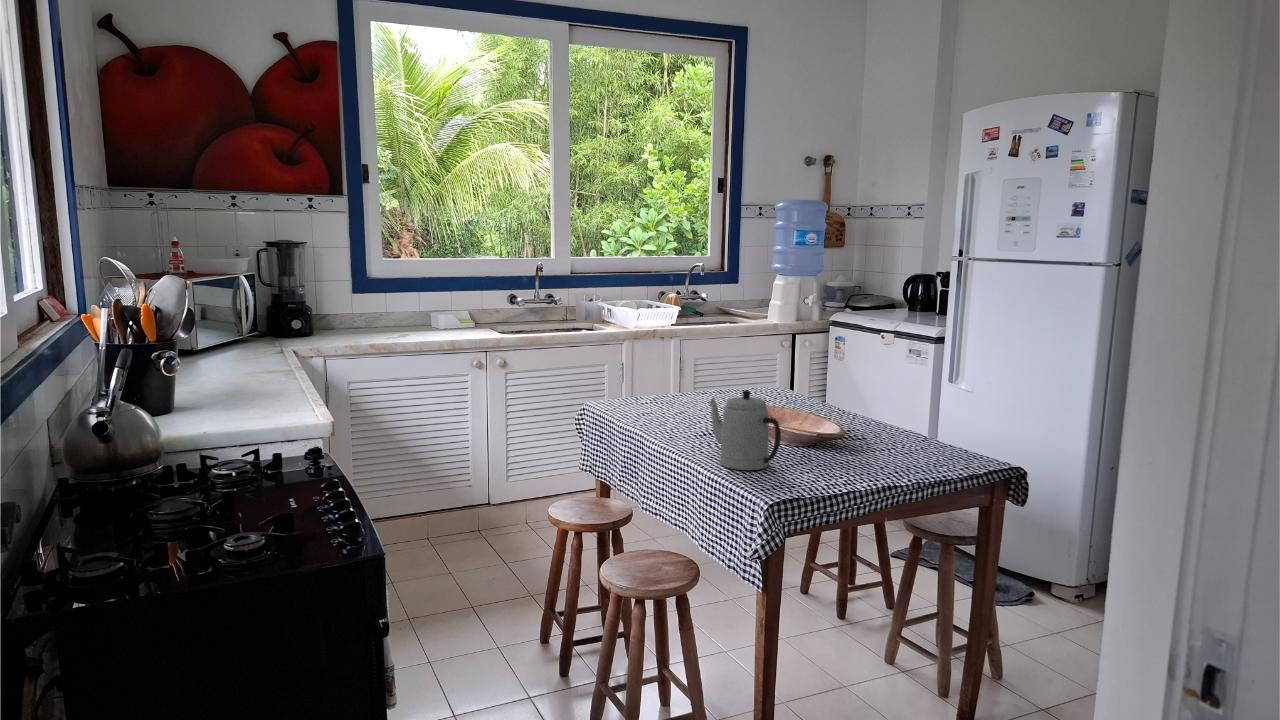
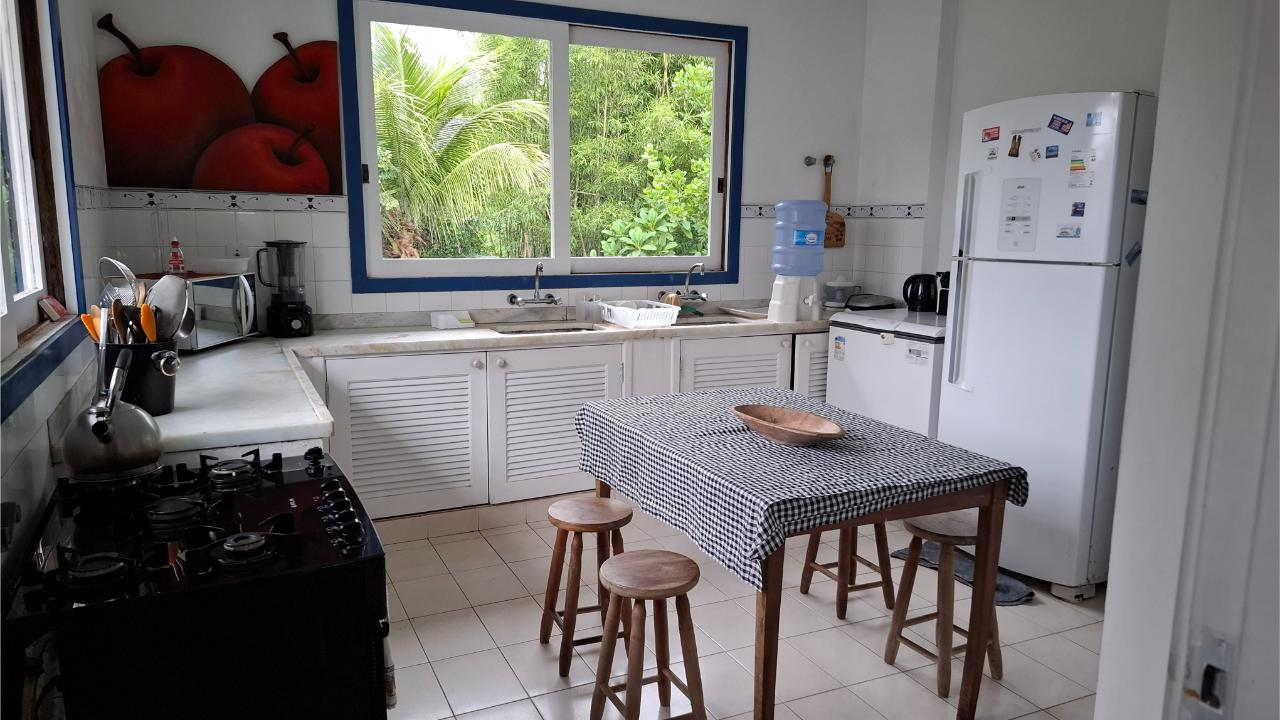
- teapot [708,389,782,471]
